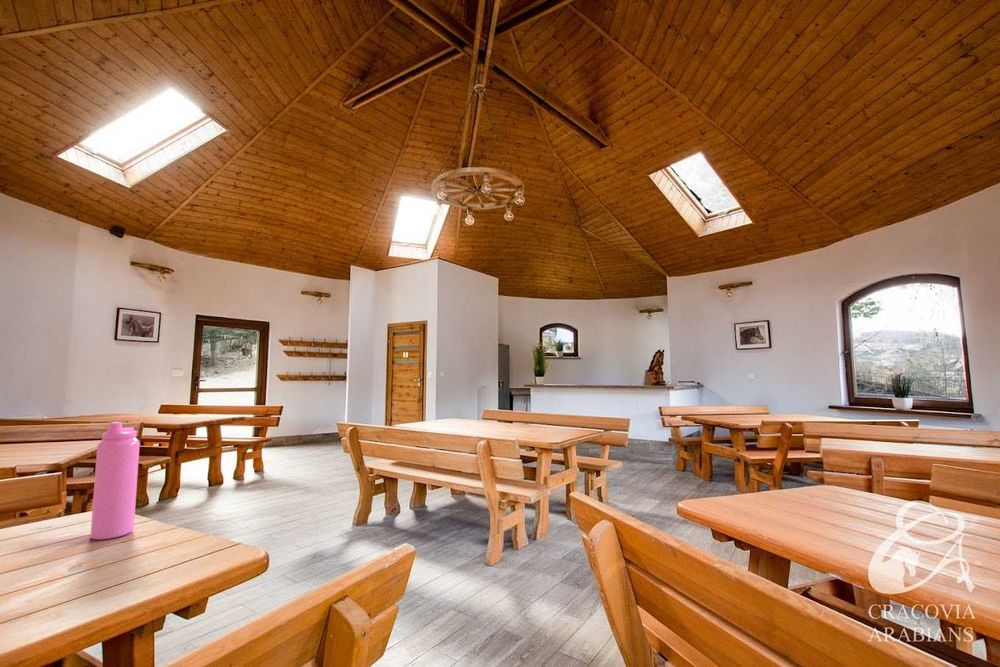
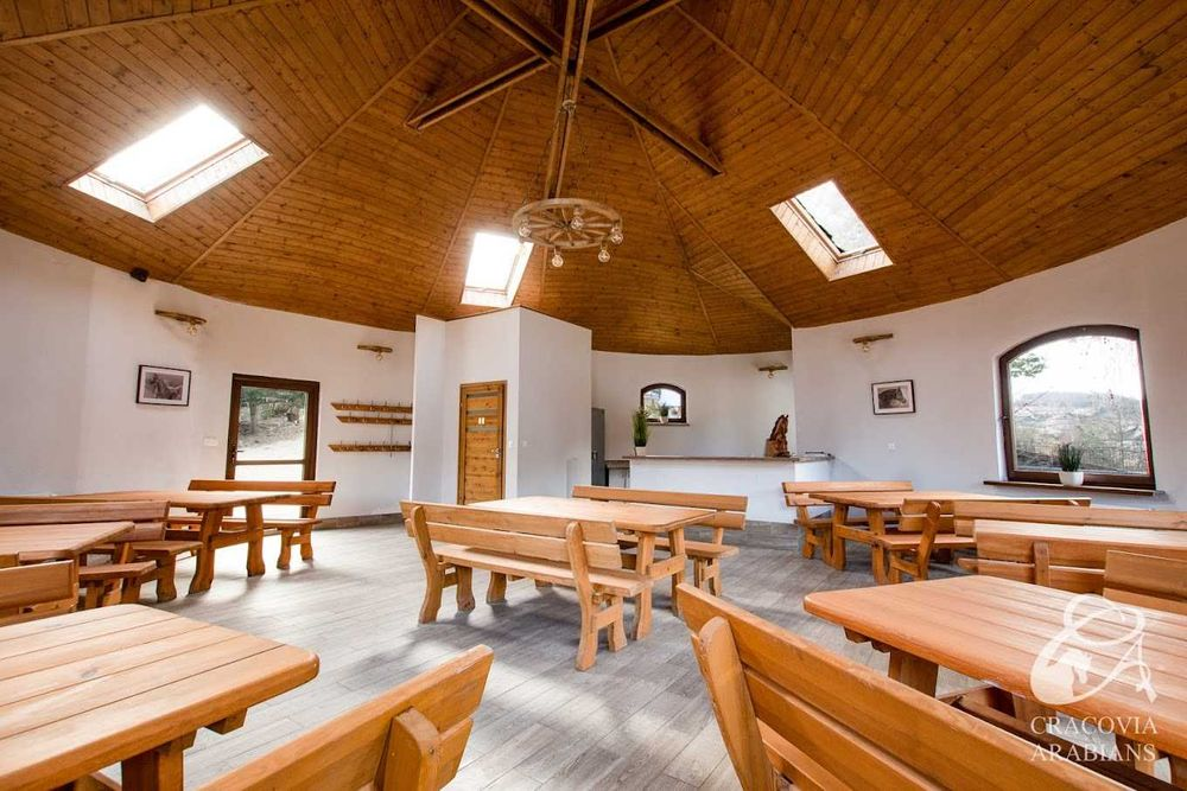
- water bottle [89,421,141,541]
